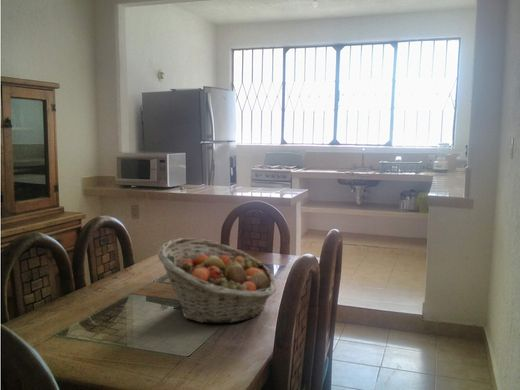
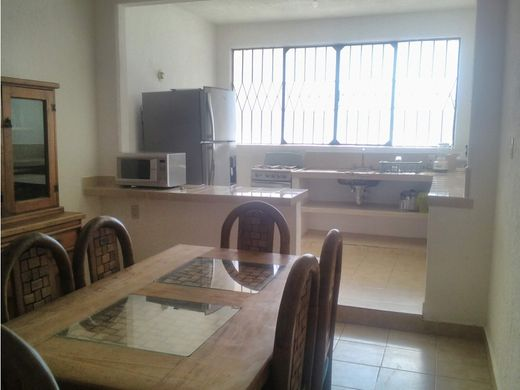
- fruit basket [157,237,277,324]
